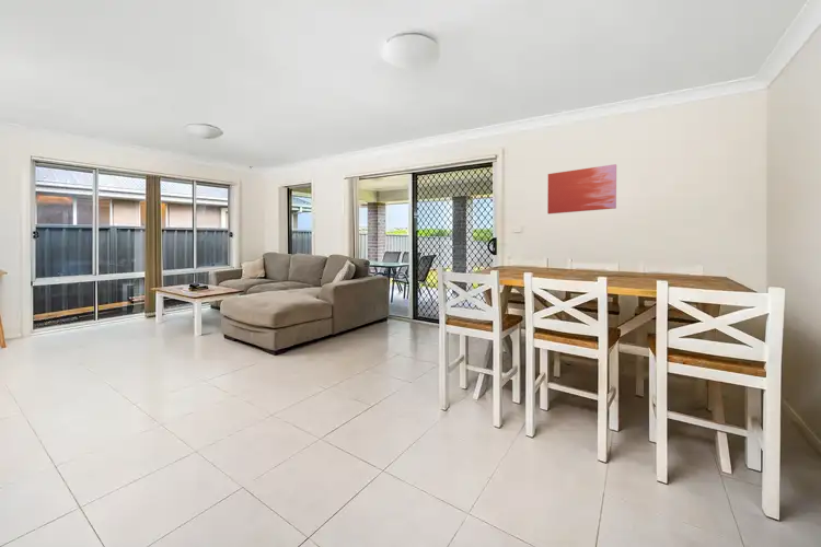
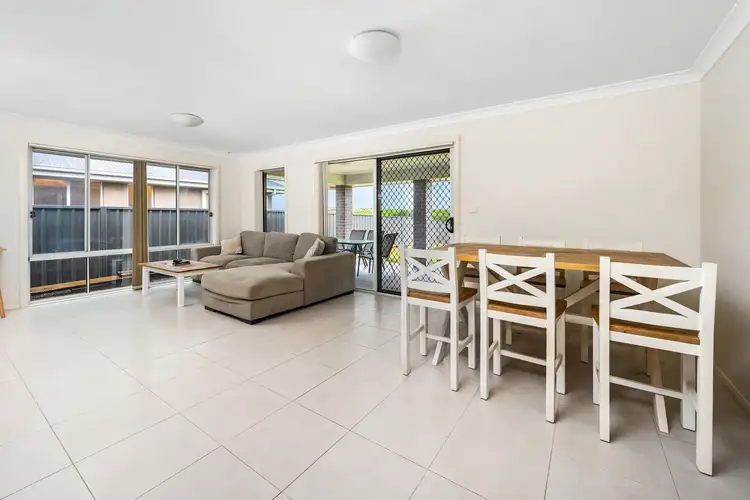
- wall art [546,163,617,216]
